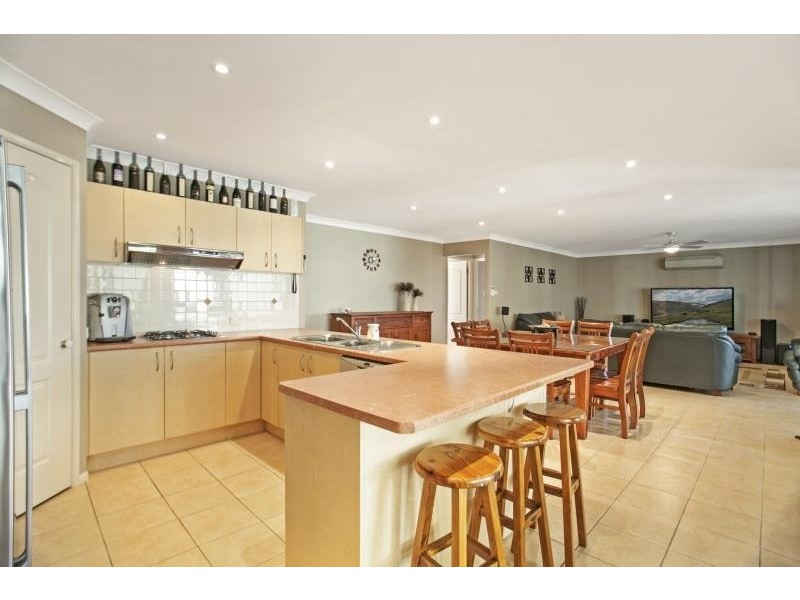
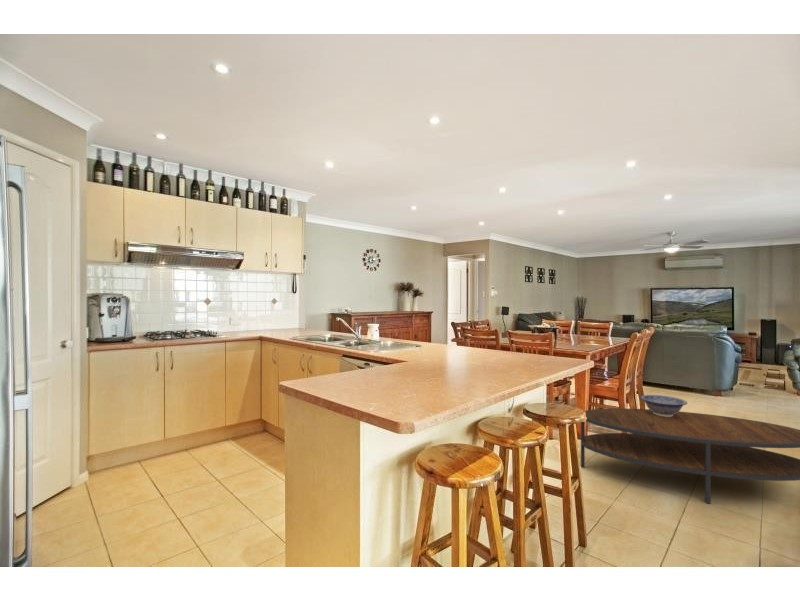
+ decorative bowl [639,394,688,417]
+ coffee table [580,407,800,505]
